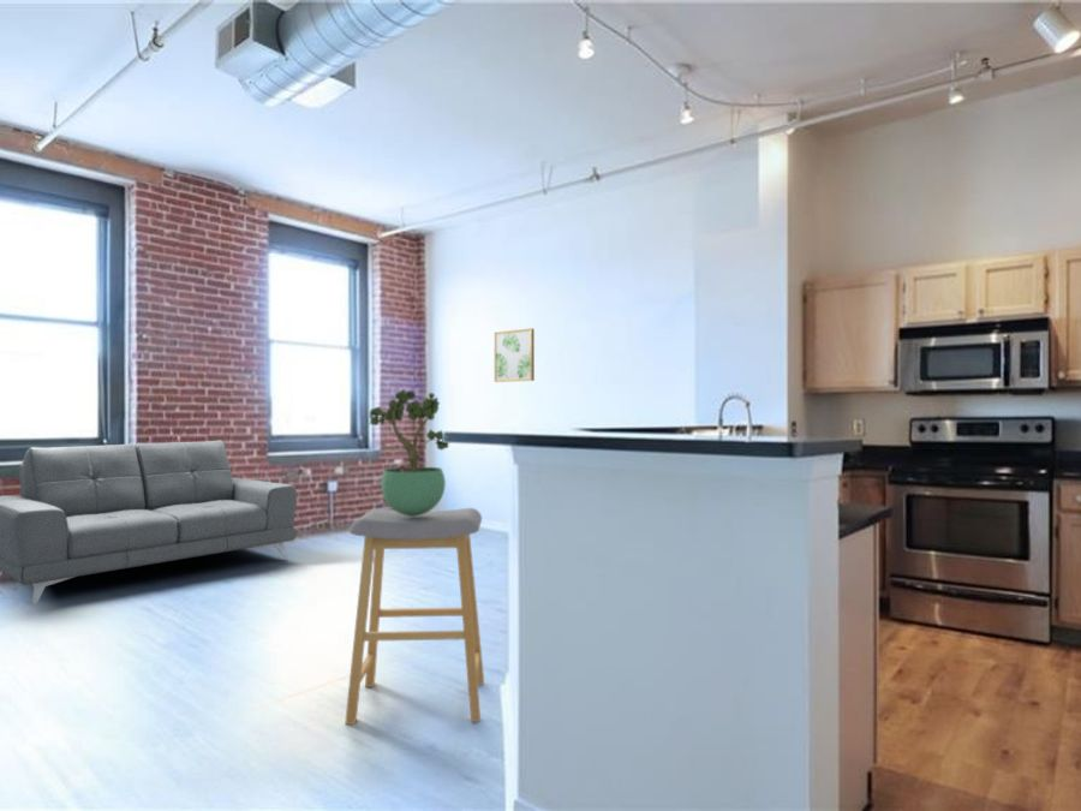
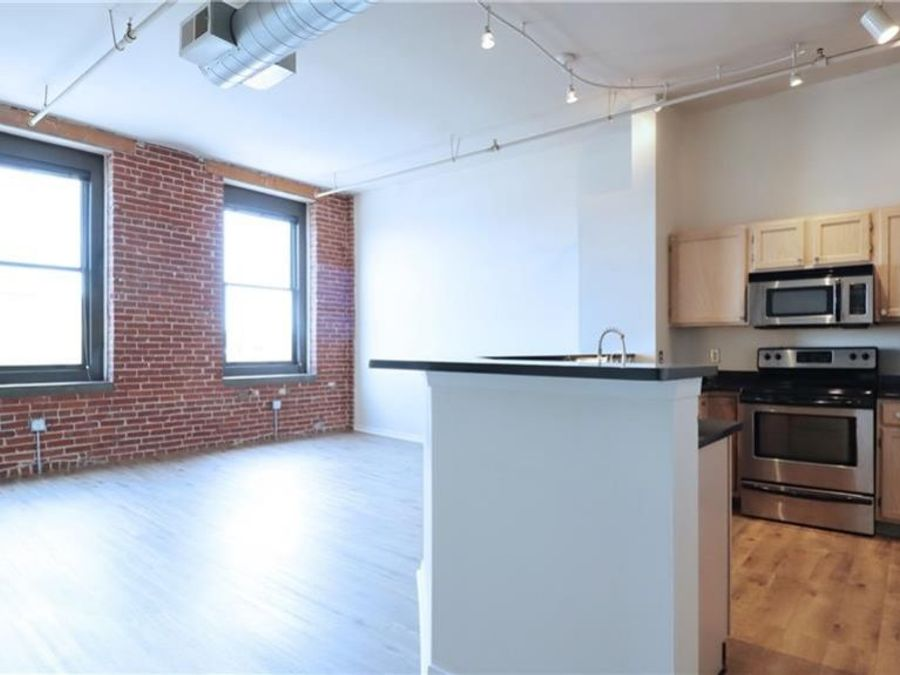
- potted plant [368,388,450,515]
- wall art [492,327,536,383]
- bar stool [344,507,485,726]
- sofa [0,439,298,606]
